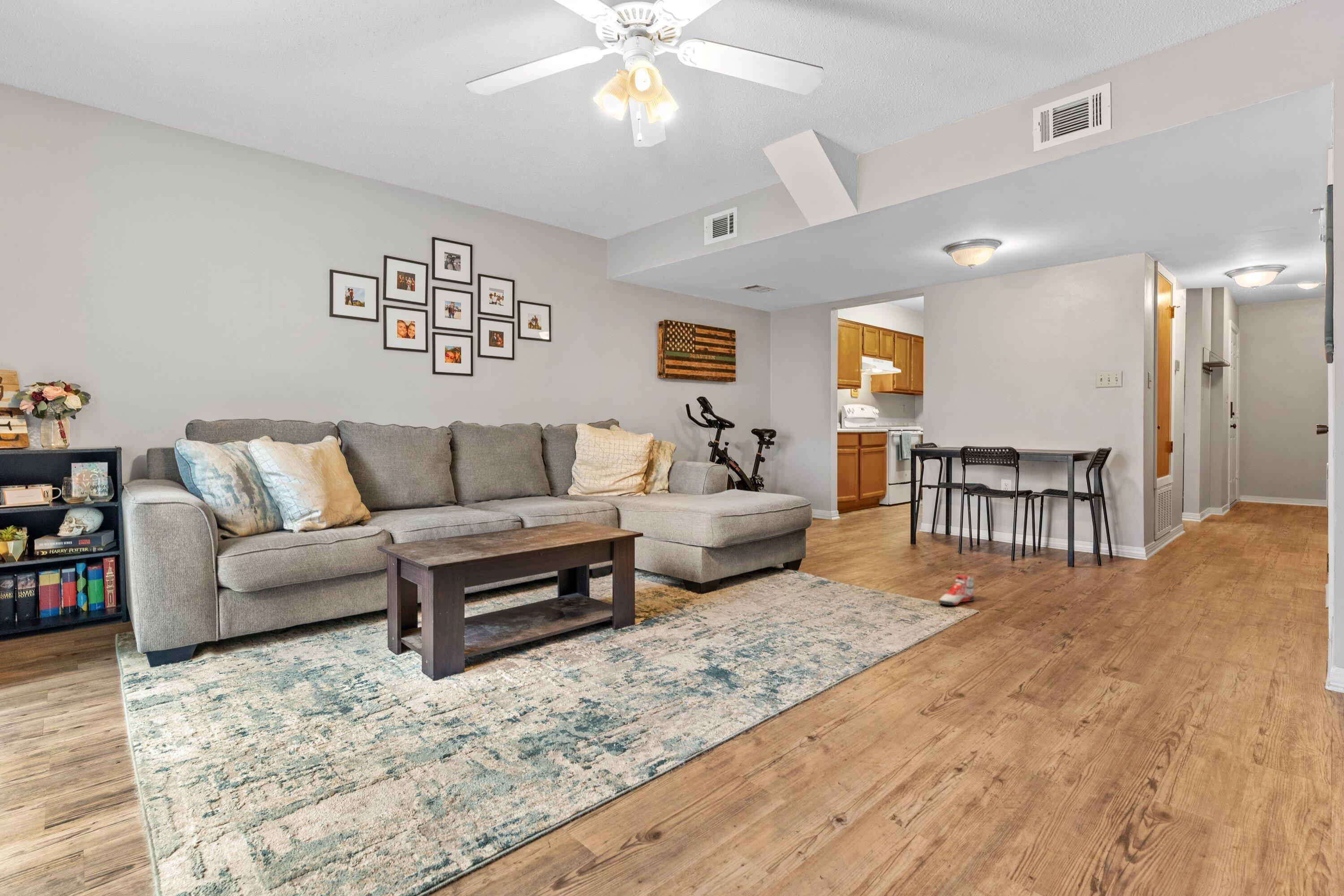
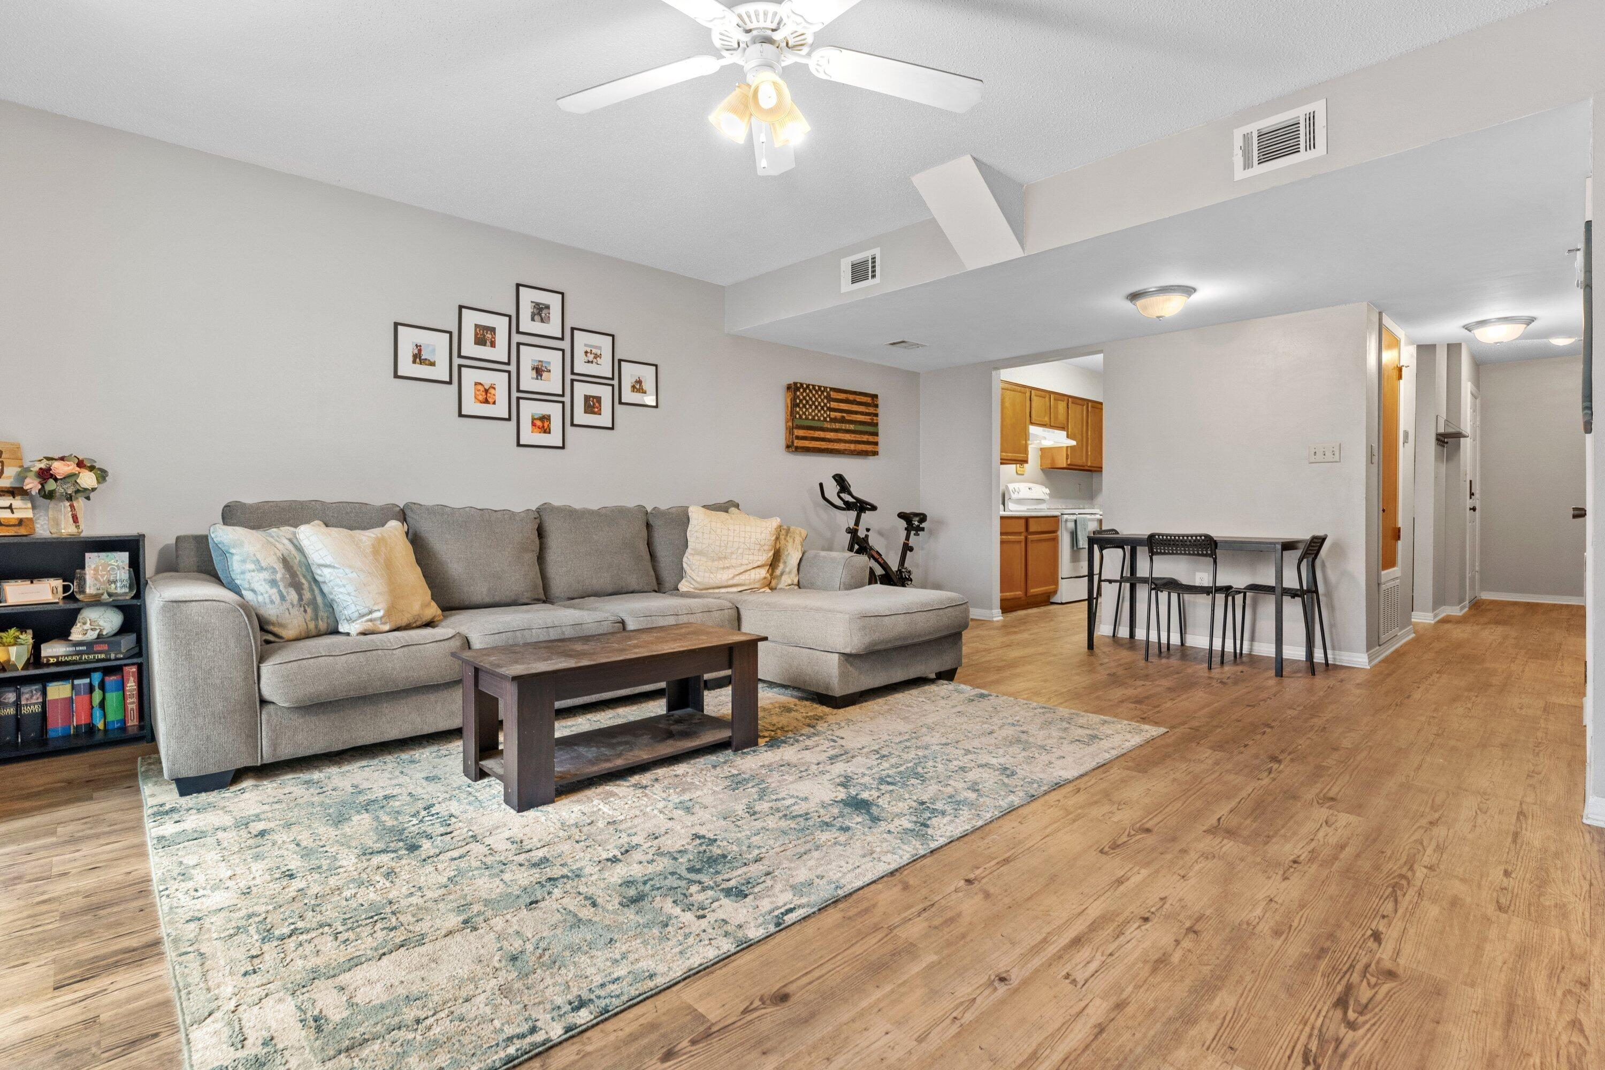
- sneaker [938,573,975,606]
